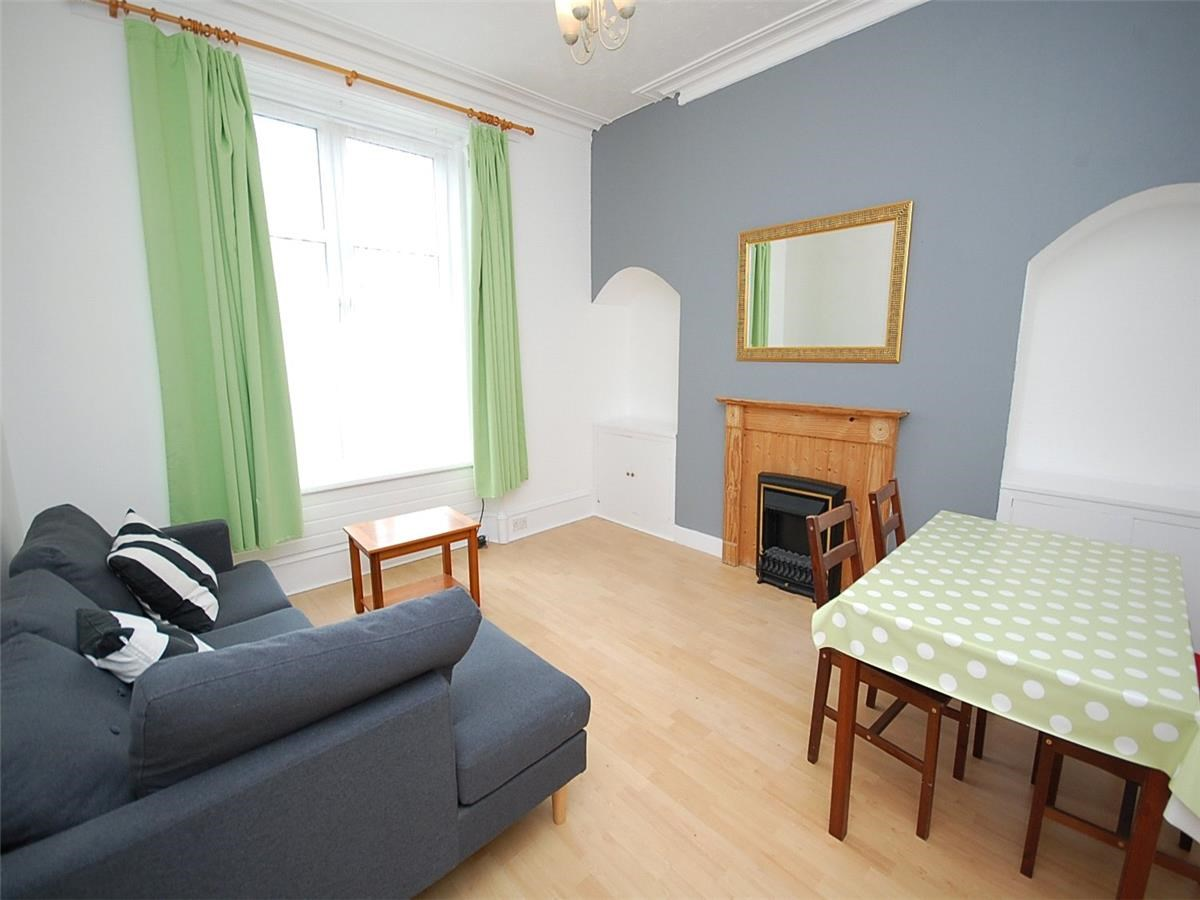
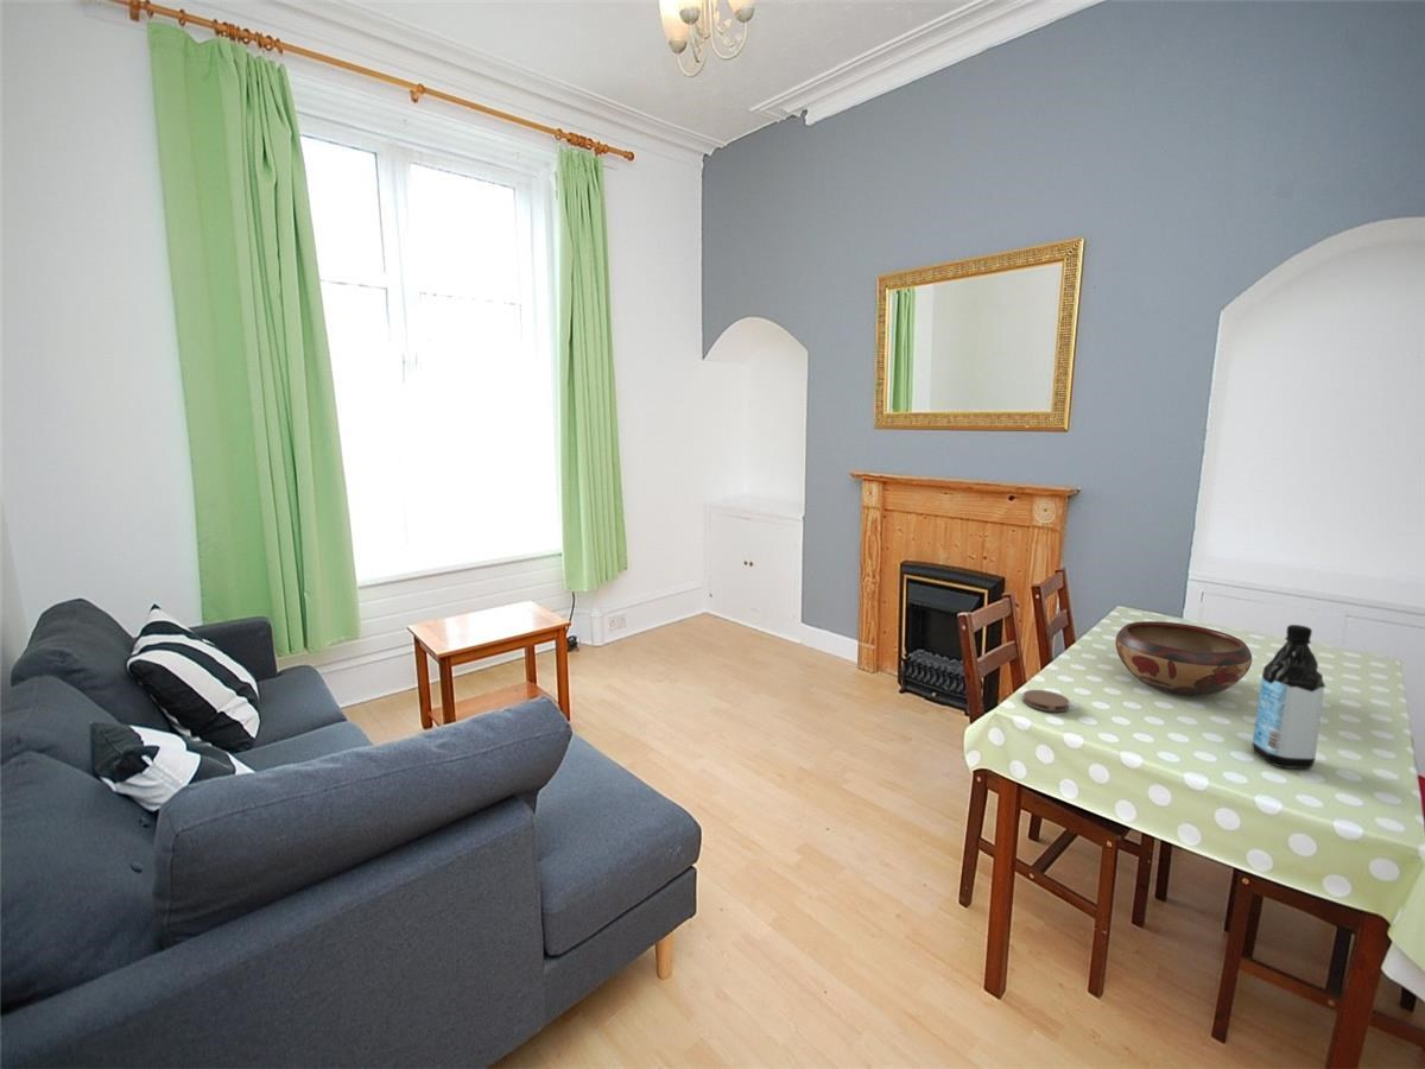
+ water bottle [1250,624,1326,770]
+ decorative bowl [1114,620,1253,697]
+ coaster [1021,689,1071,713]
